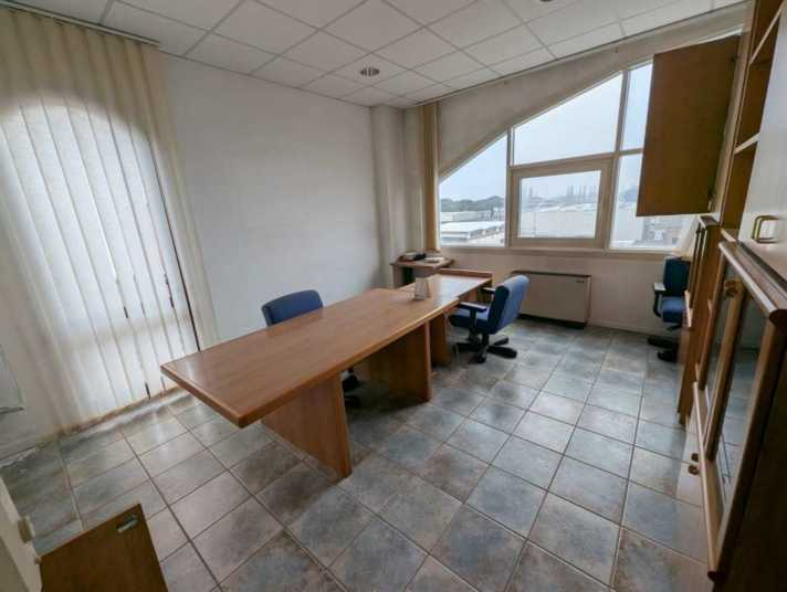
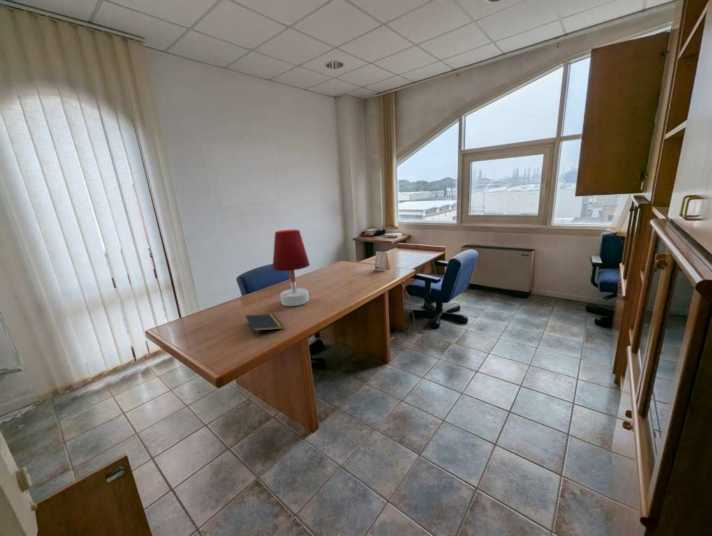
+ notepad [245,313,284,338]
+ table lamp [272,228,311,307]
